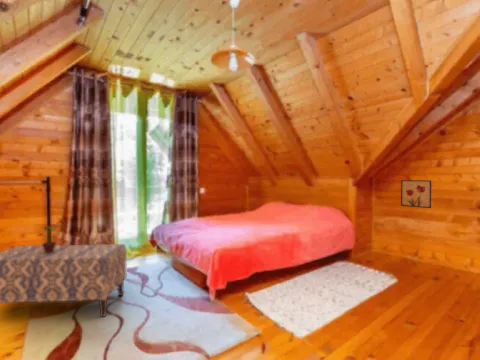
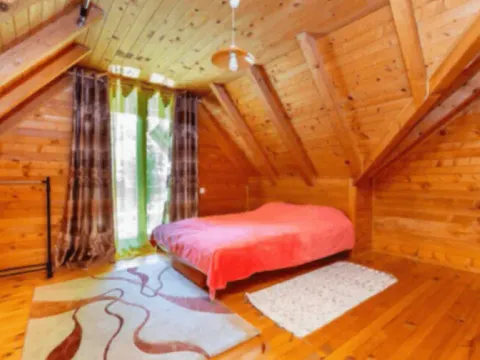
- bench [0,243,128,318]
- potted plant [33,224,66,253]
- wall art [400,179,432,209]
